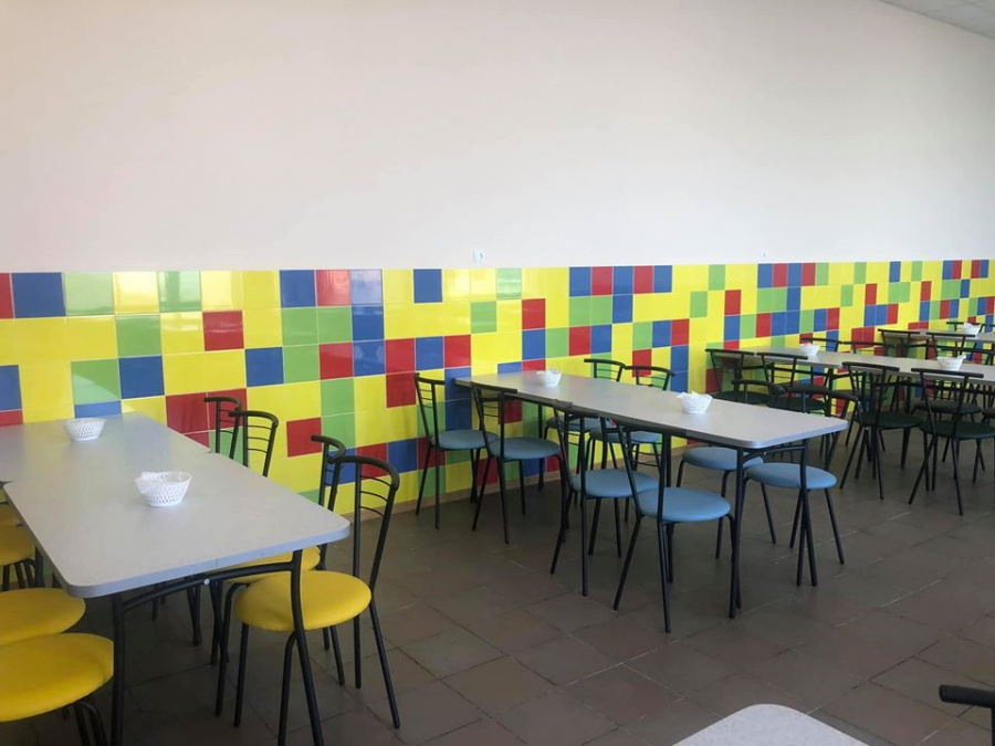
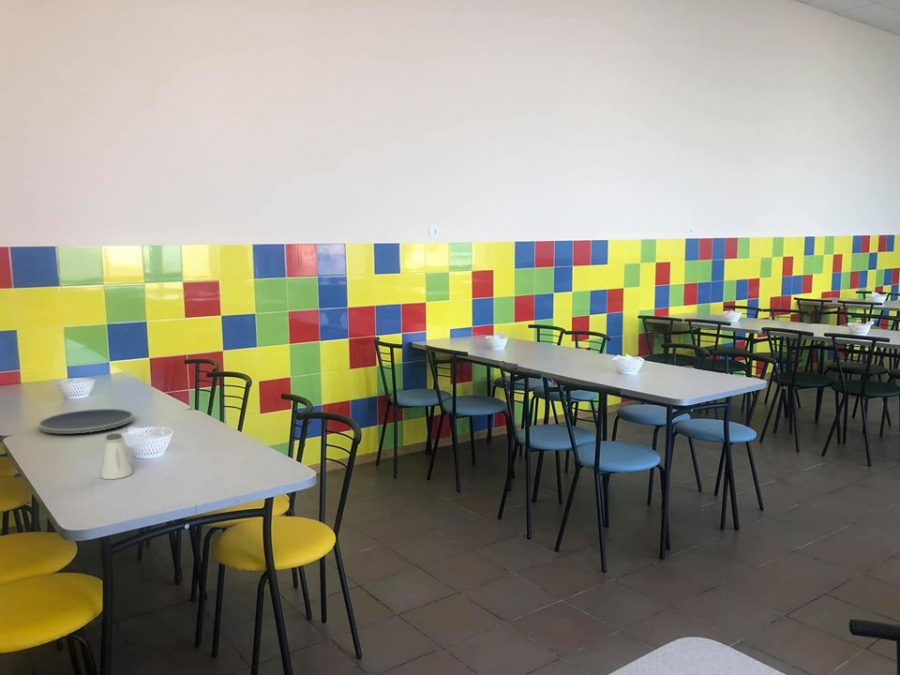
+ plate [37,408,135,434]
+ saltshaker [100,432,133,480]
